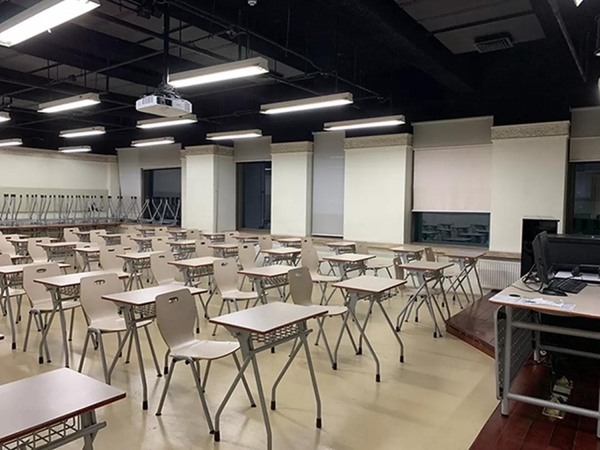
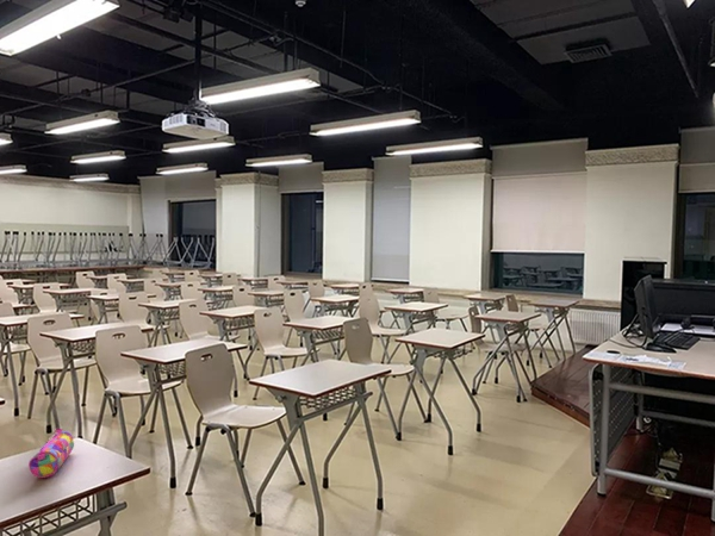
+ pencil case [27,428,75,479]
